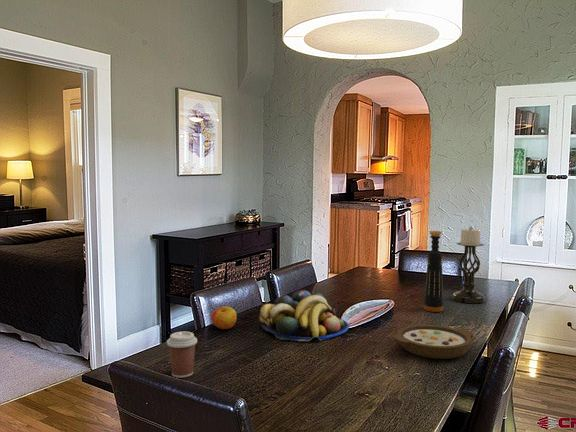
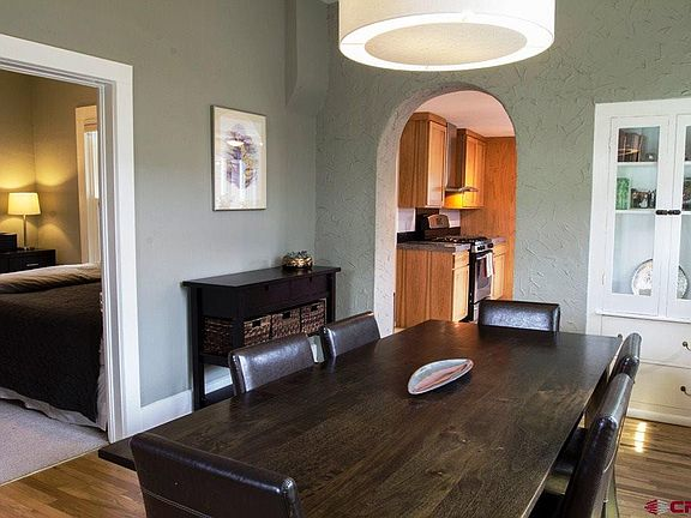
- fruit bowl [258,289,350,342]
- bowl [392,324,475,360]
- coffee cup [166,330,198,379]
- apple [210,305,237,330]
- candle holder [451,226,486,304]
- bottle [423,230,444,313]
